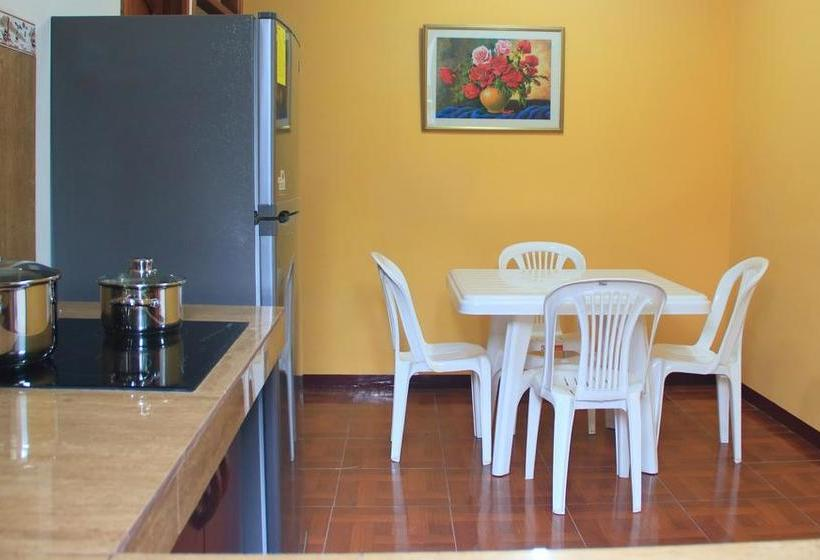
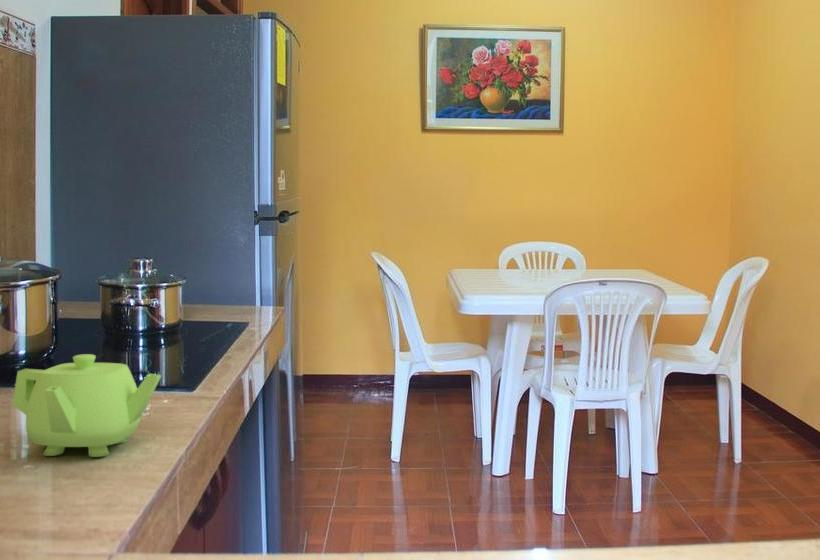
+ teapot [11,353,162,458]
